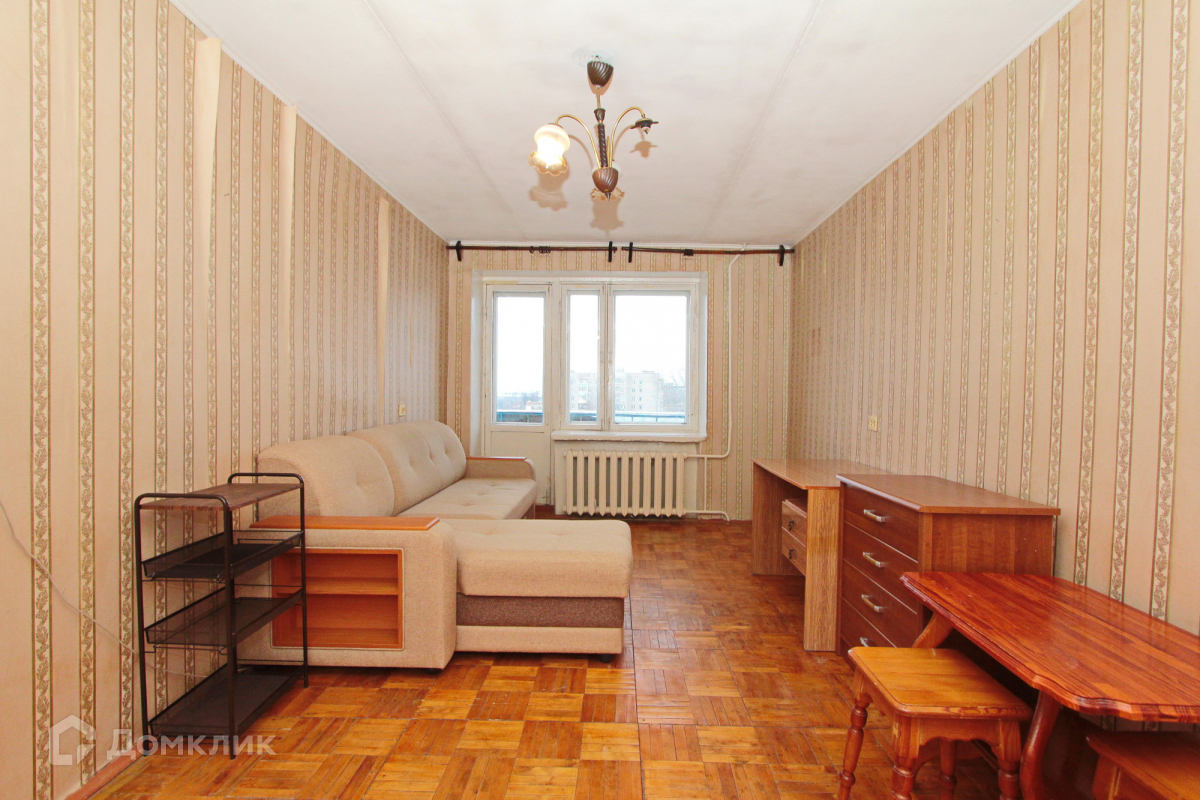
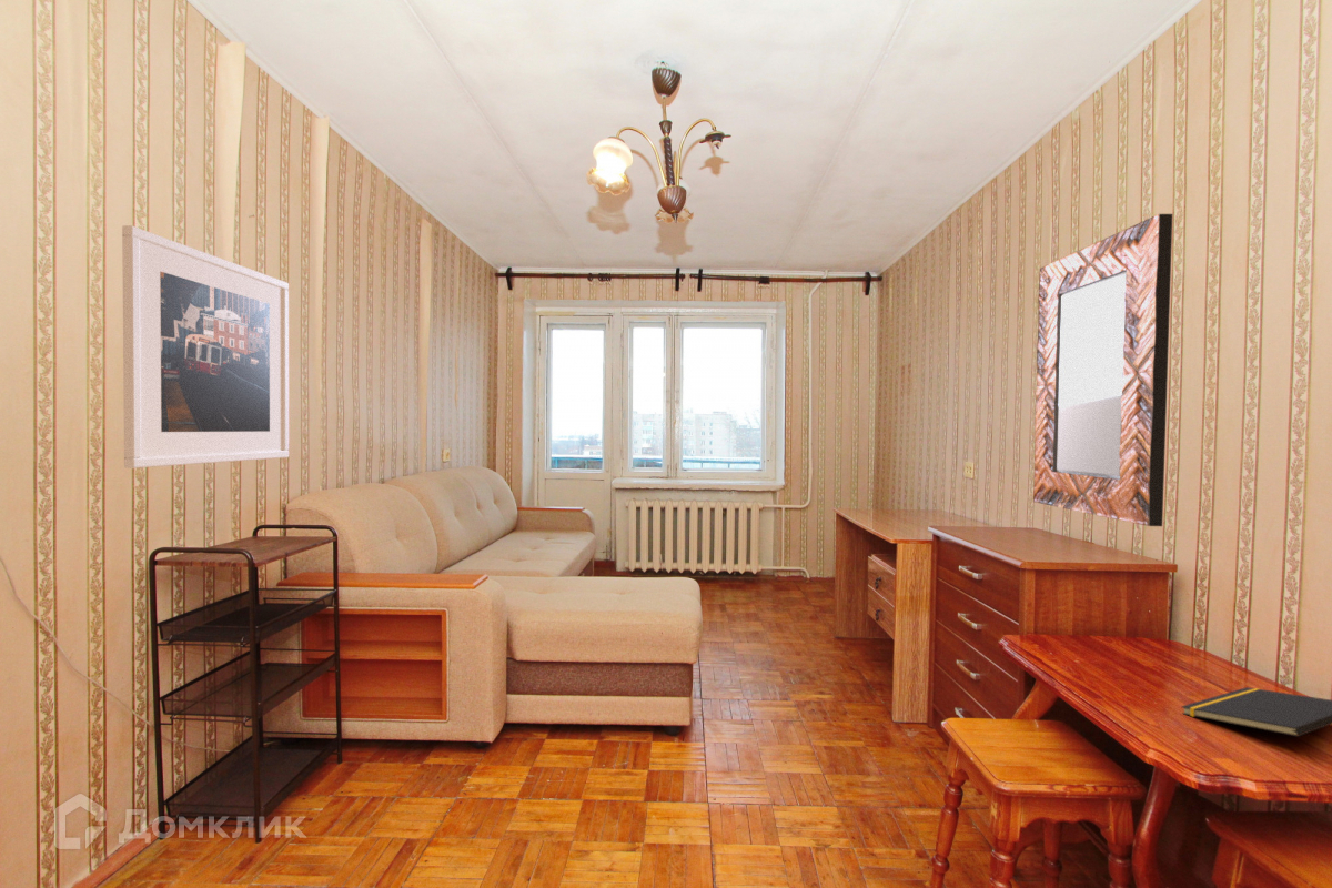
+ home mirror [1032,213,1173,527]
+ notepad [1180,686,1332,738]
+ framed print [121,224,290,470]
